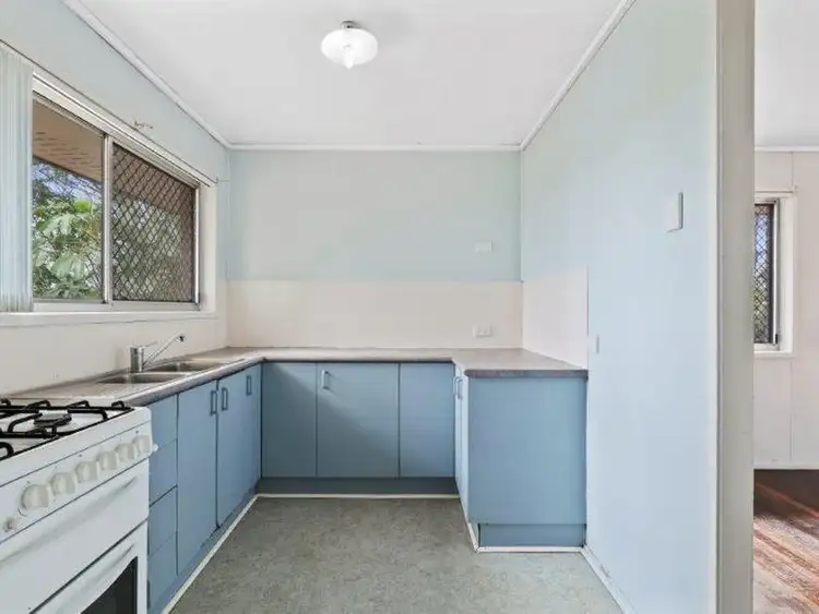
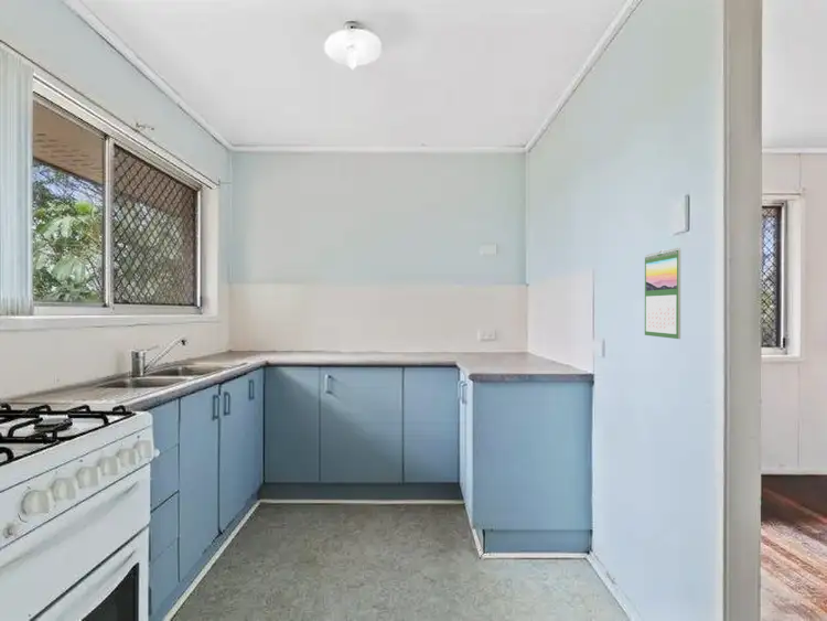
+ calendar [644,246,681,340]
